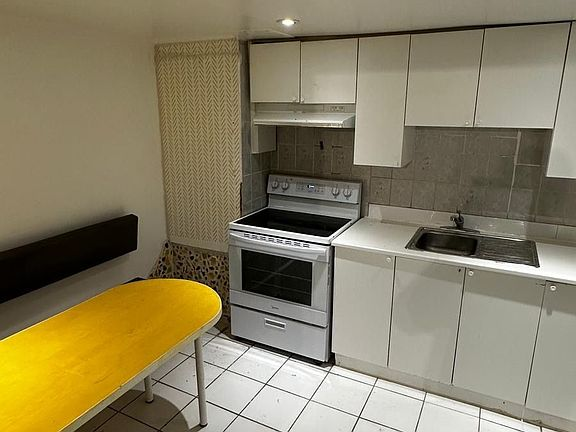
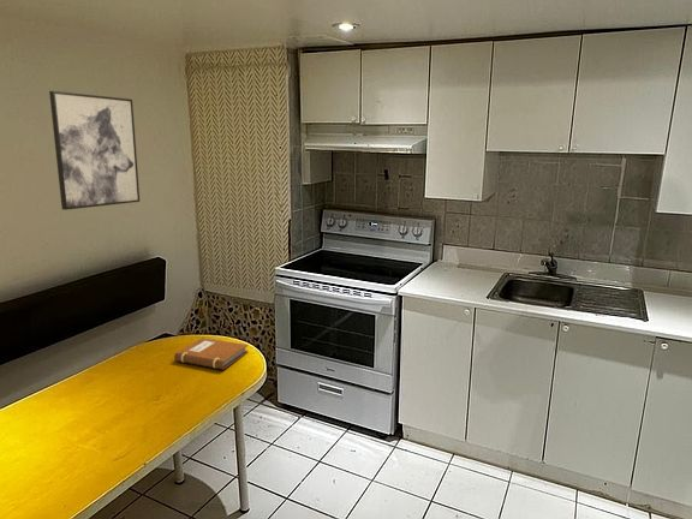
+ notebook [173,336,250,370]
+ wall art [48,90,141,211]
